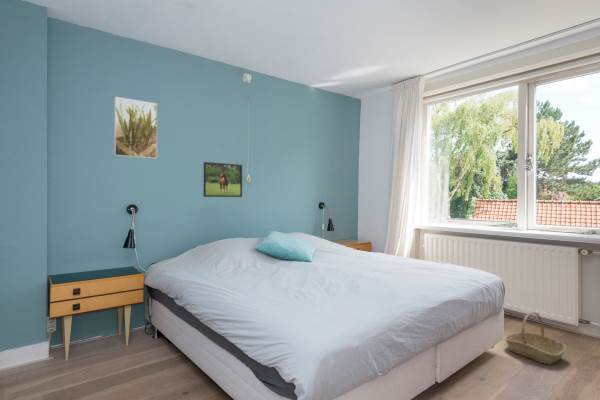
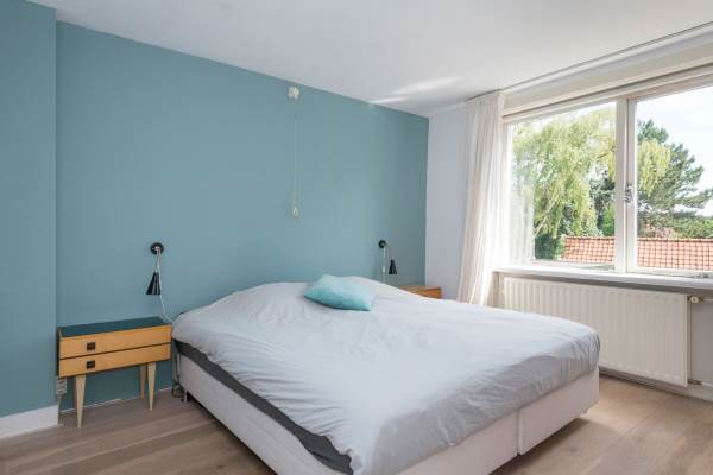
- basket [503,311,568,366]
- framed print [202,161,243,198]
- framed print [113,95,158,160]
